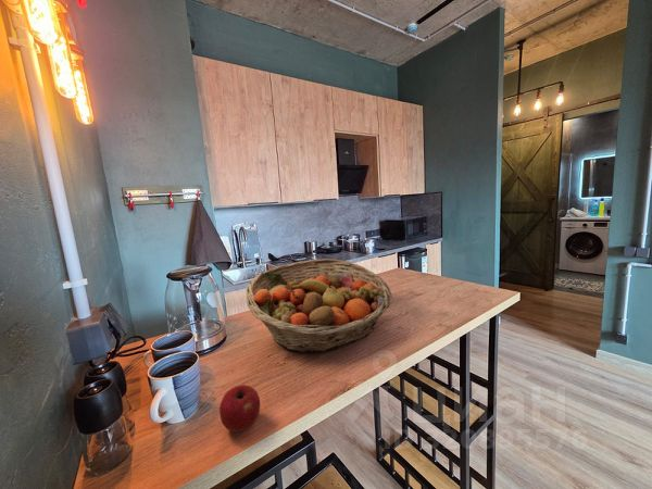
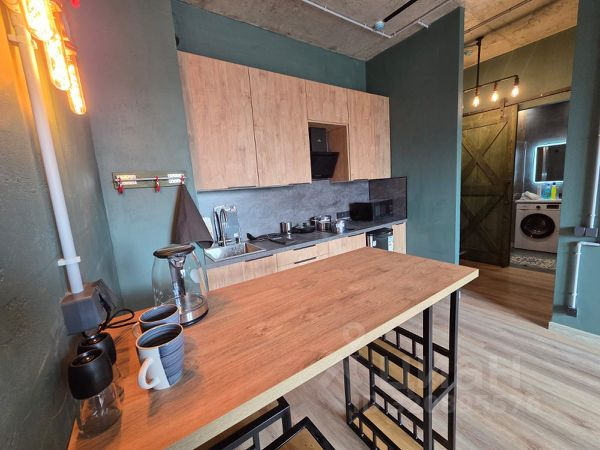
- apple [218,384,261,432]
- fruit basket [244,258,393,354]
